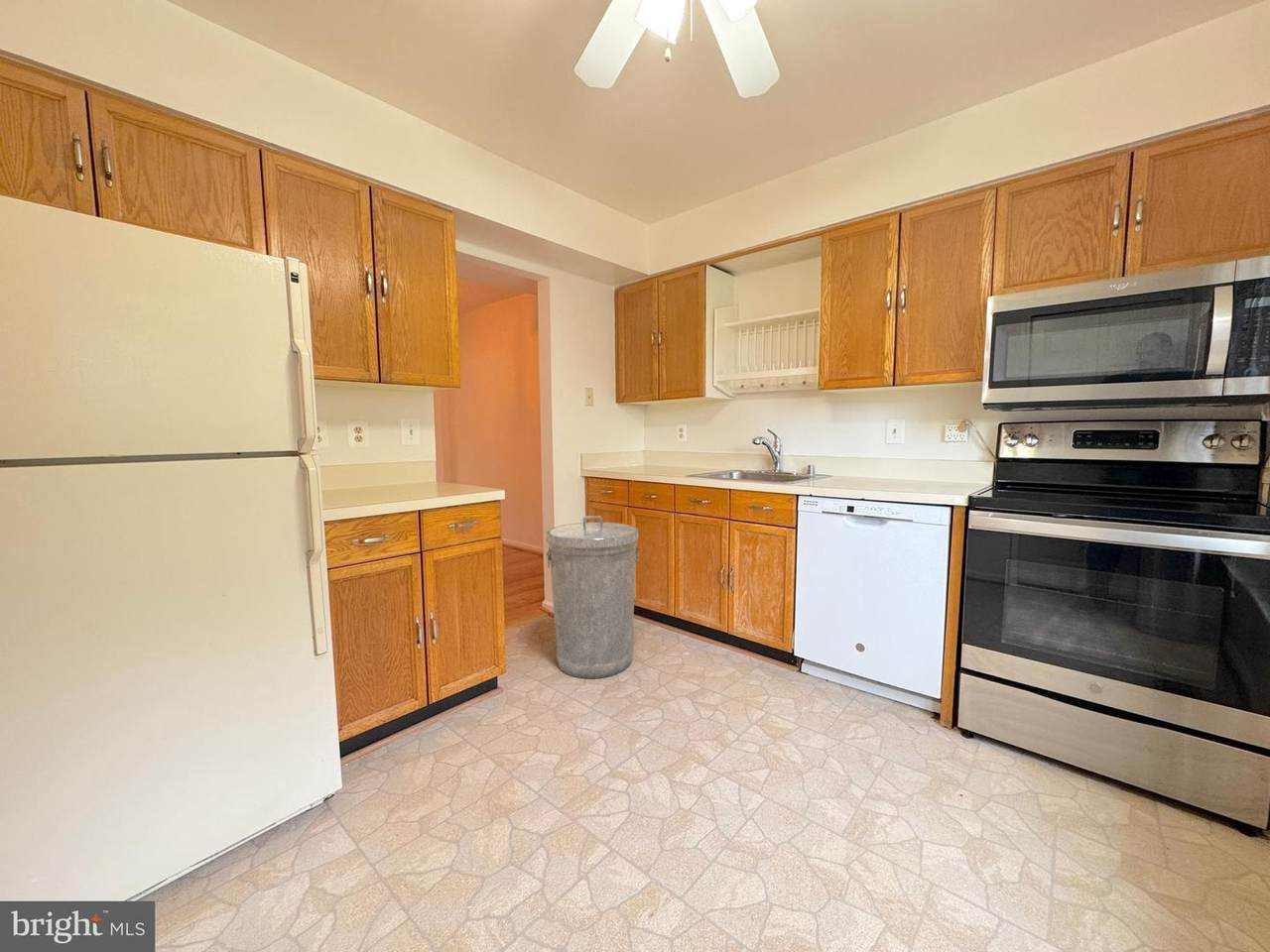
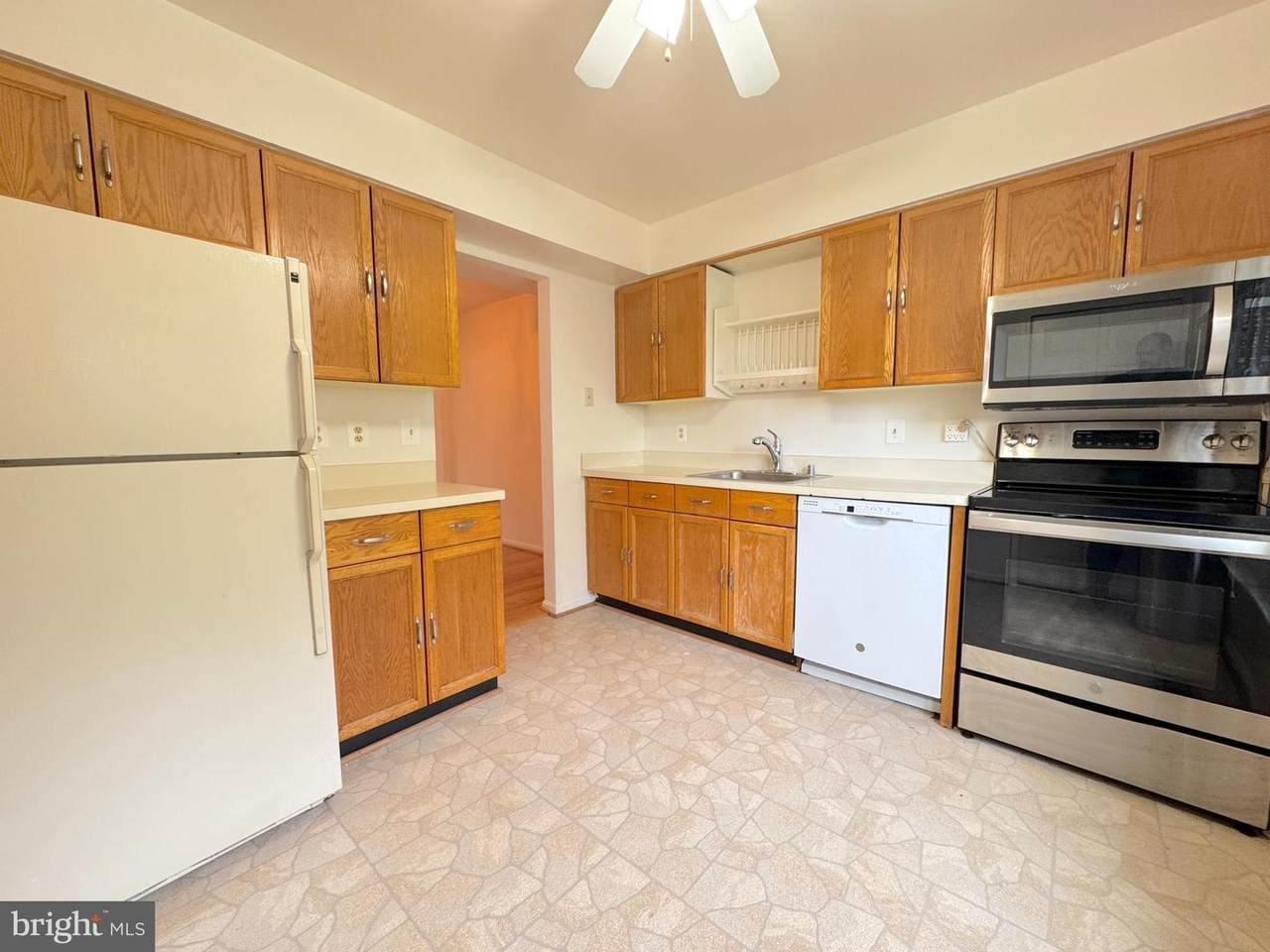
- trash can [545,515,640,679]
